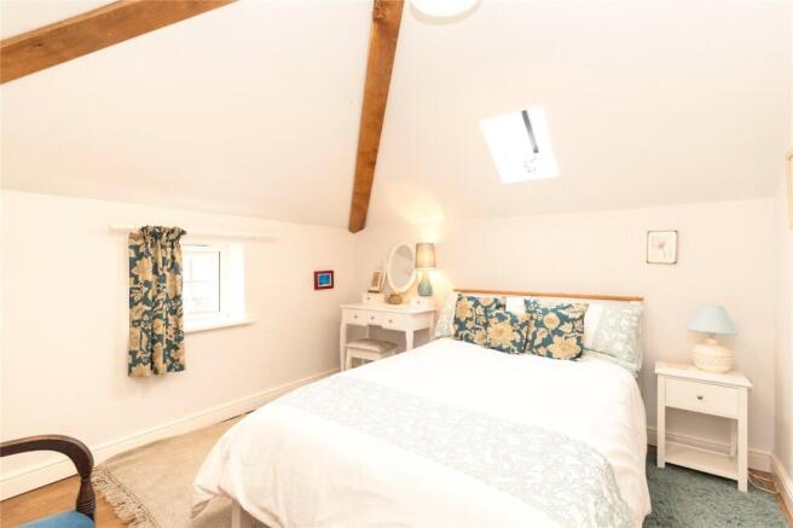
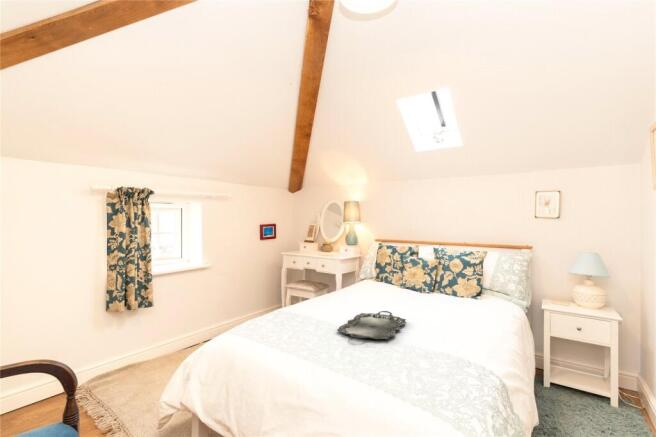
+ serving tray [337,310,407,340]
